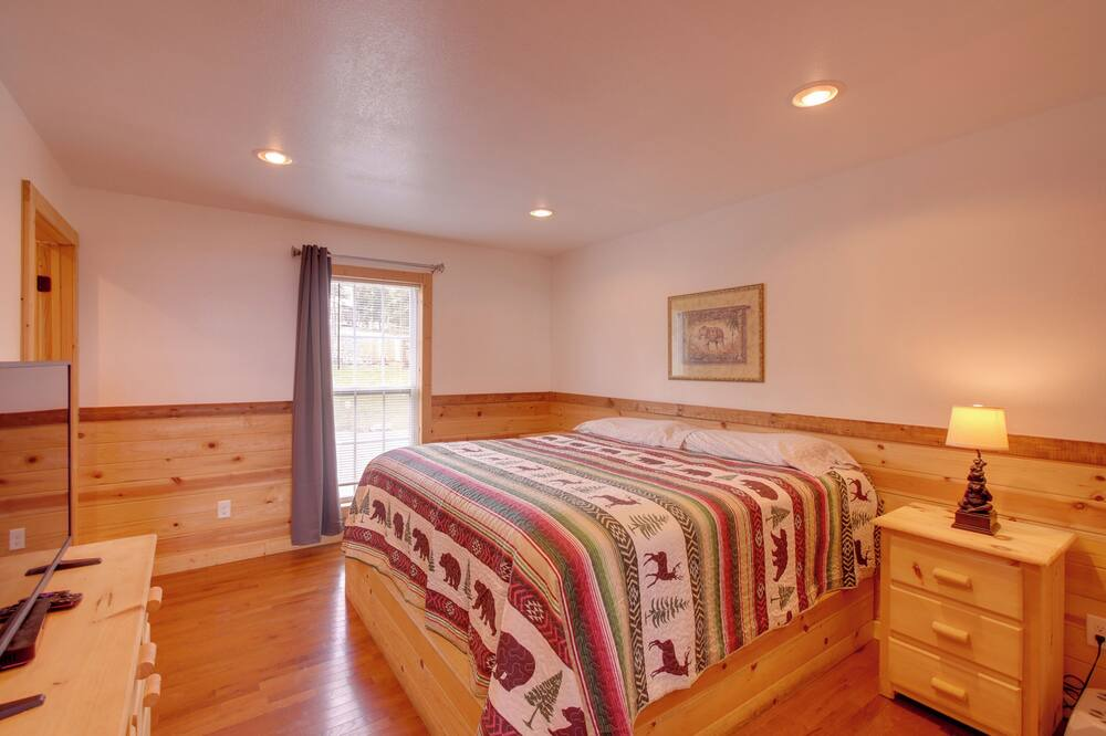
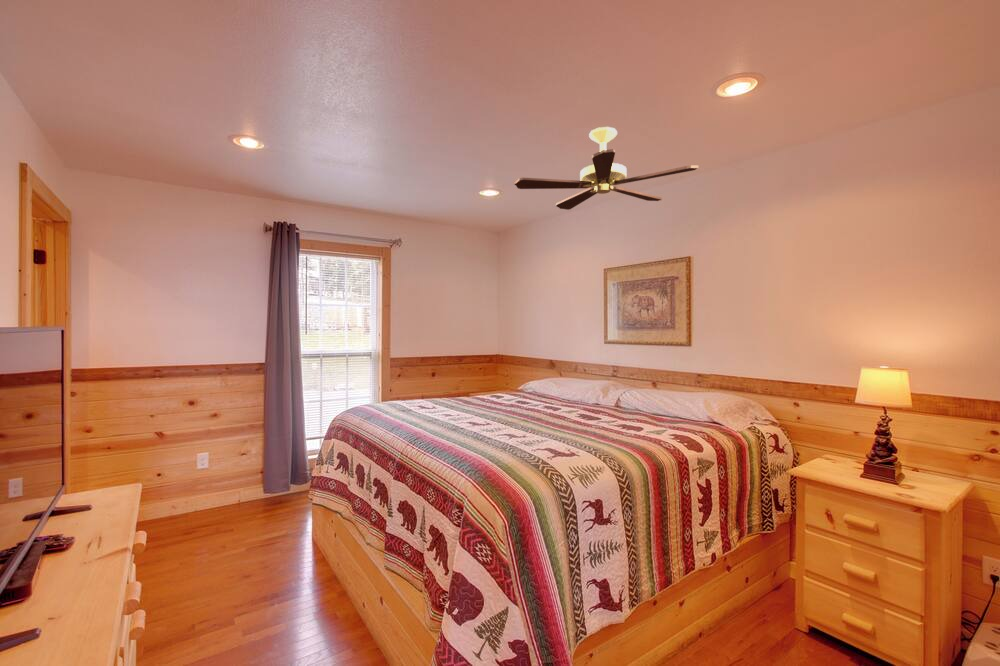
+ ceiling fan [513,126,699,211]
